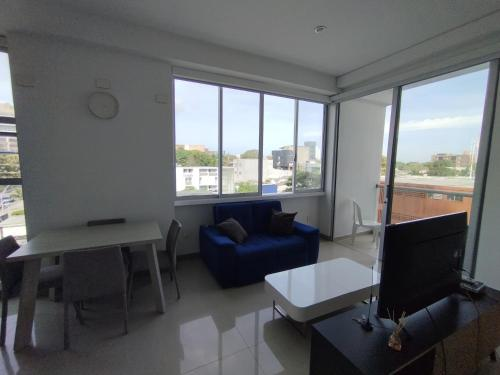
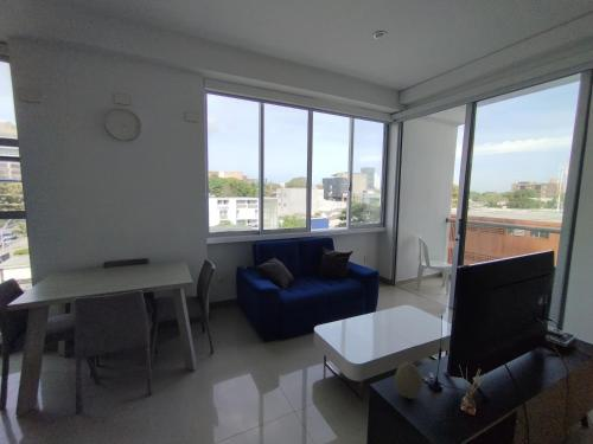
+ decorative egg [394,361,423,400]
